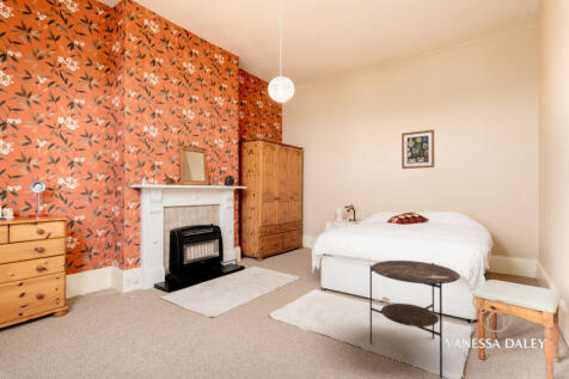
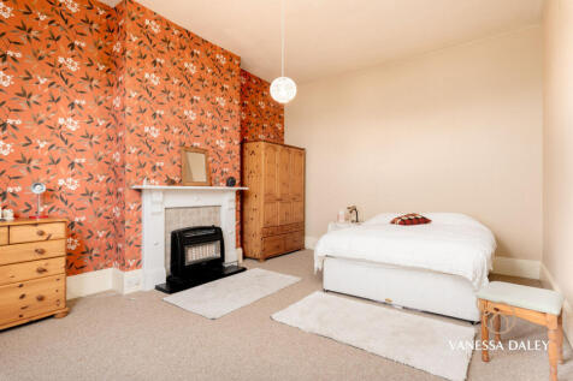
- side table [369,259,461,379]
- wall art [400,128,435,170]
